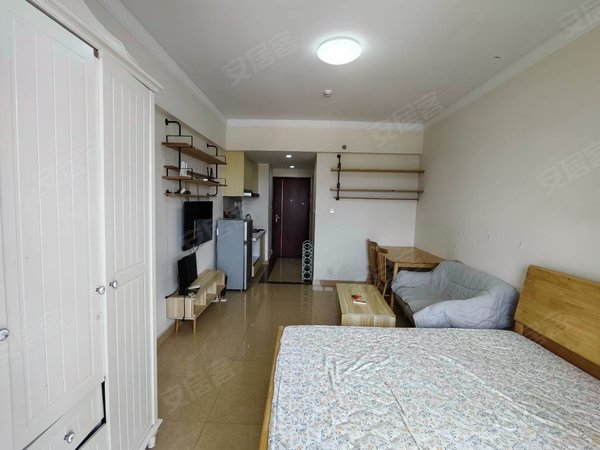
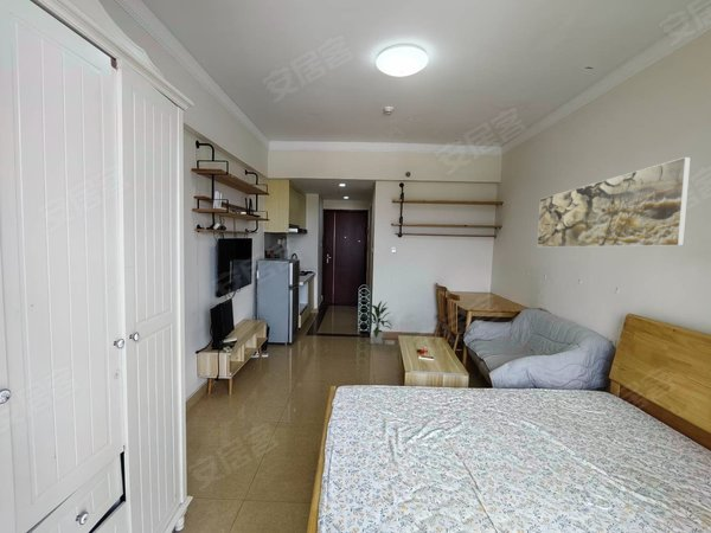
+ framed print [536,156,692,249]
+ indoor plant [364,300,393,345]
